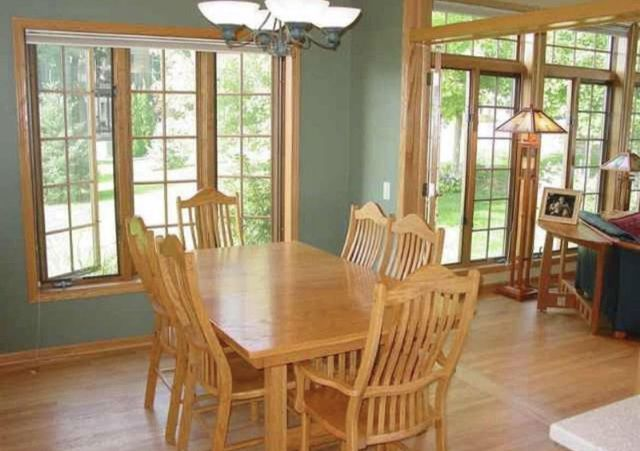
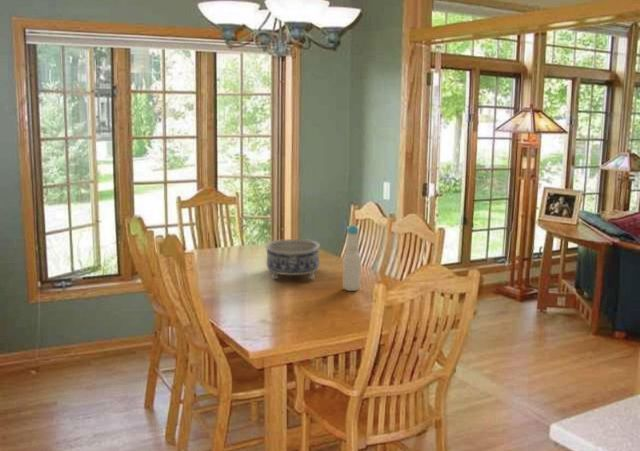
+ bottle [342,223,362,292]
+ decorative bowl [264,238,321,281]
